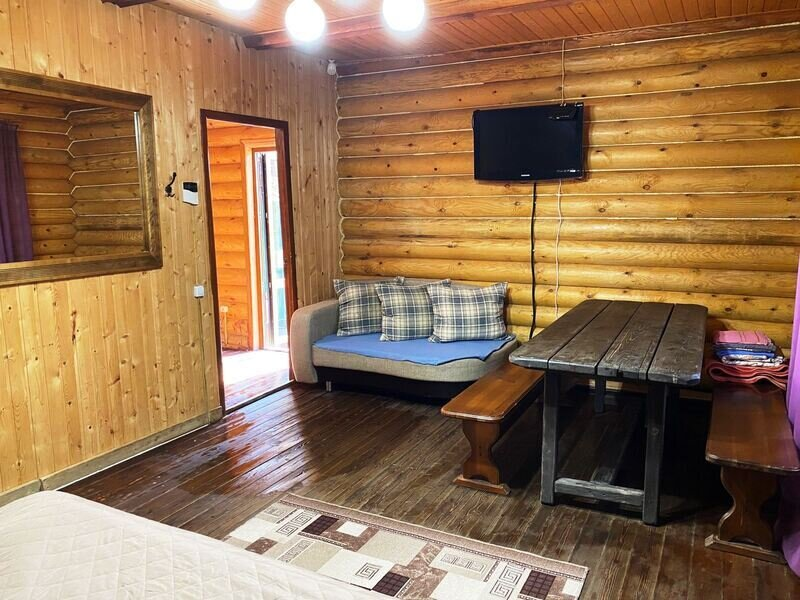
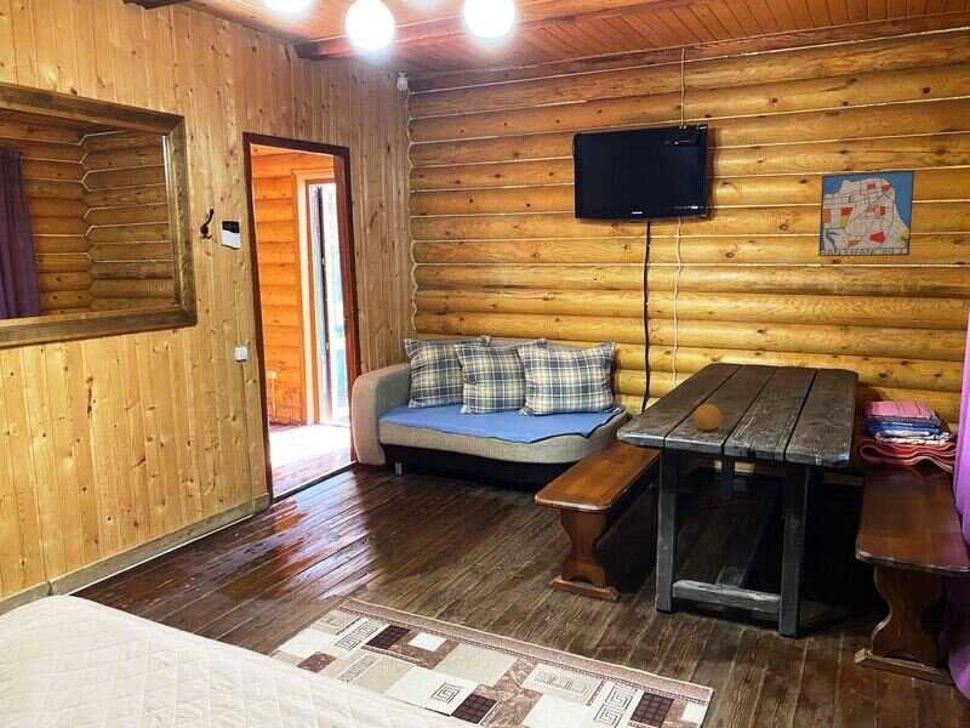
+ wall art [817,169,915,257]
+ fruit [694,403,723,432]
